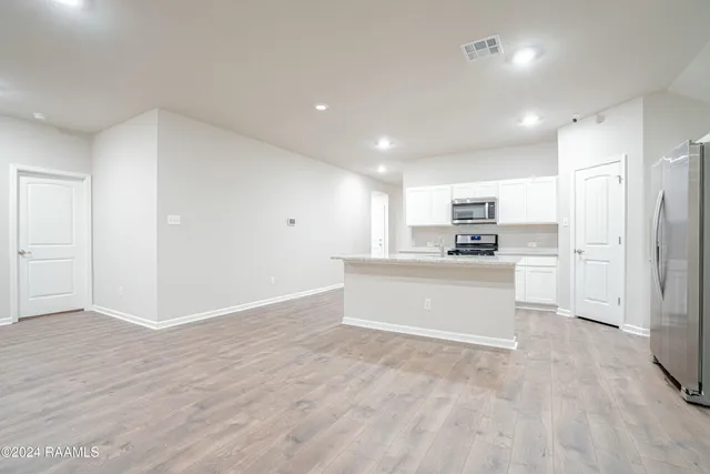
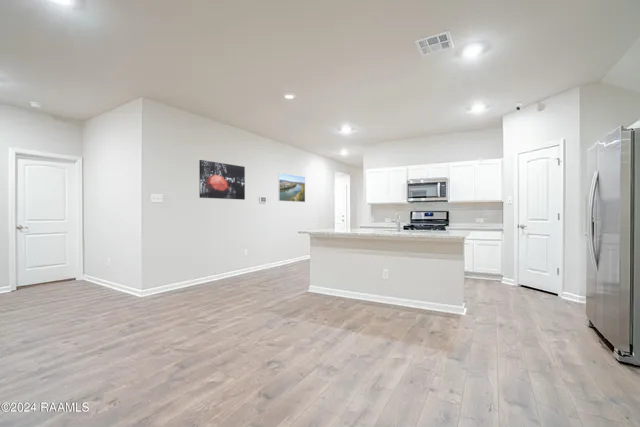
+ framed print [277,172,306,203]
+ wall art [198,159,246,201]
